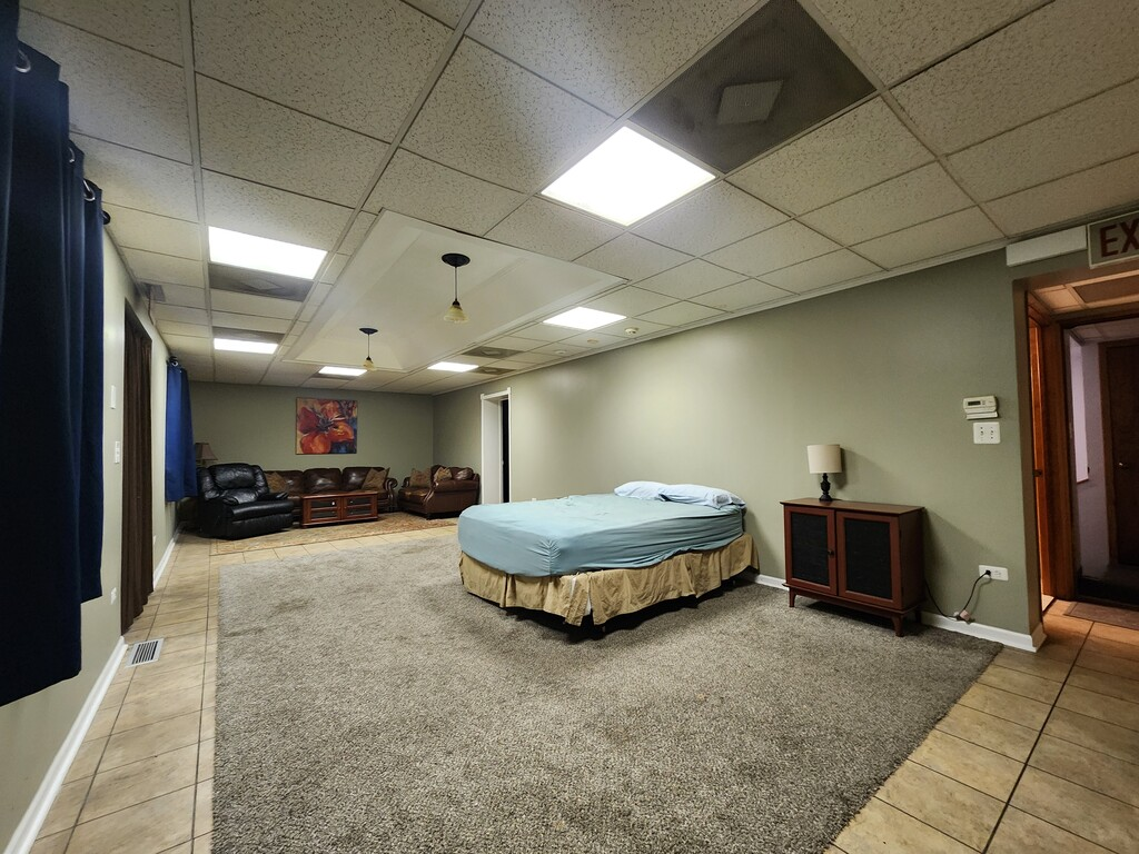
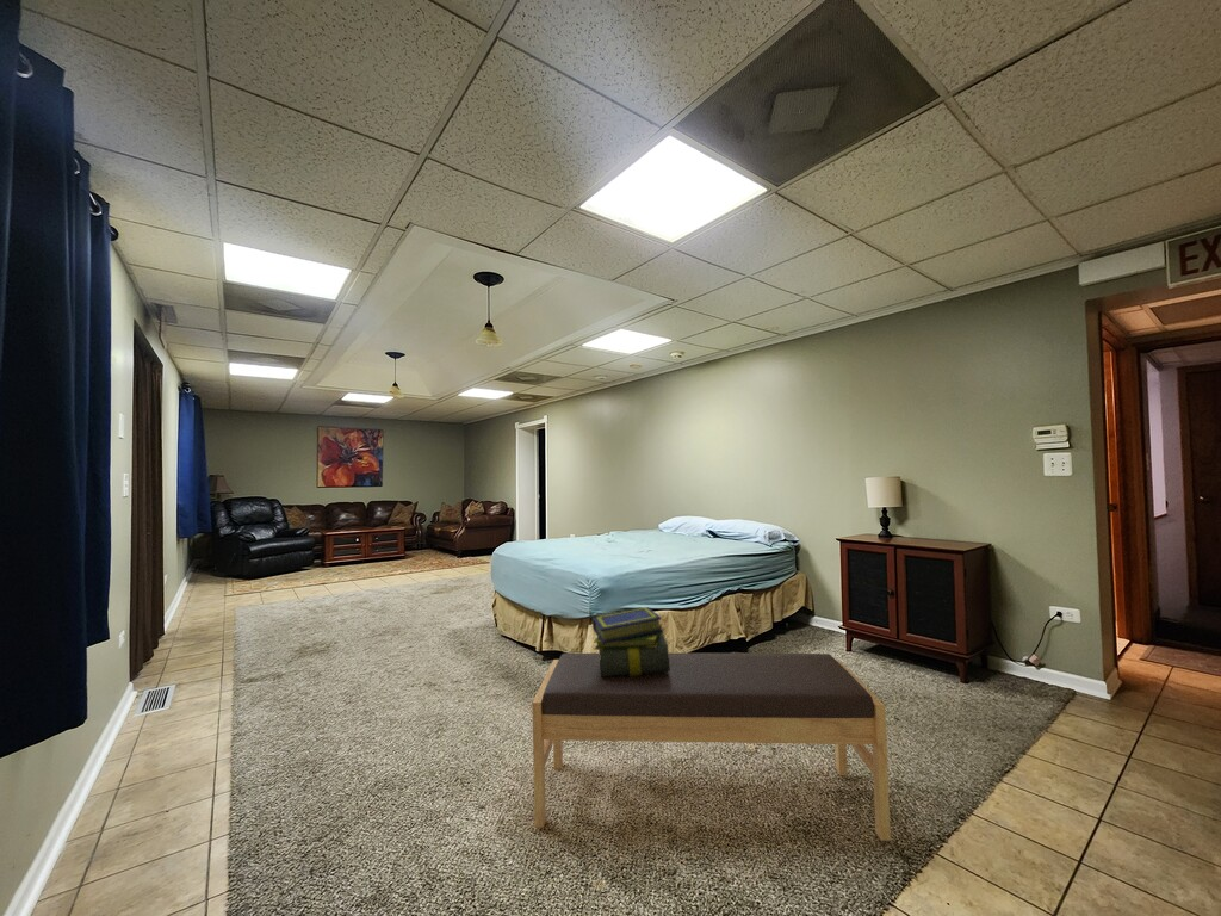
+ stack of books [591,606,670,677]
+ bench [531,652,892,842]
